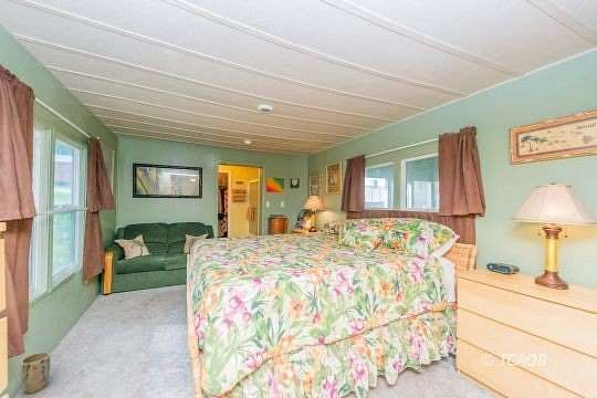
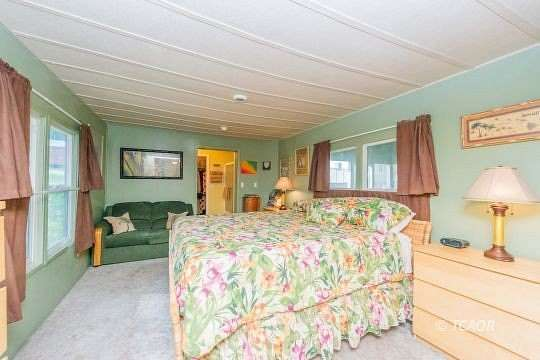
- plant pot [19,352,51,395]
